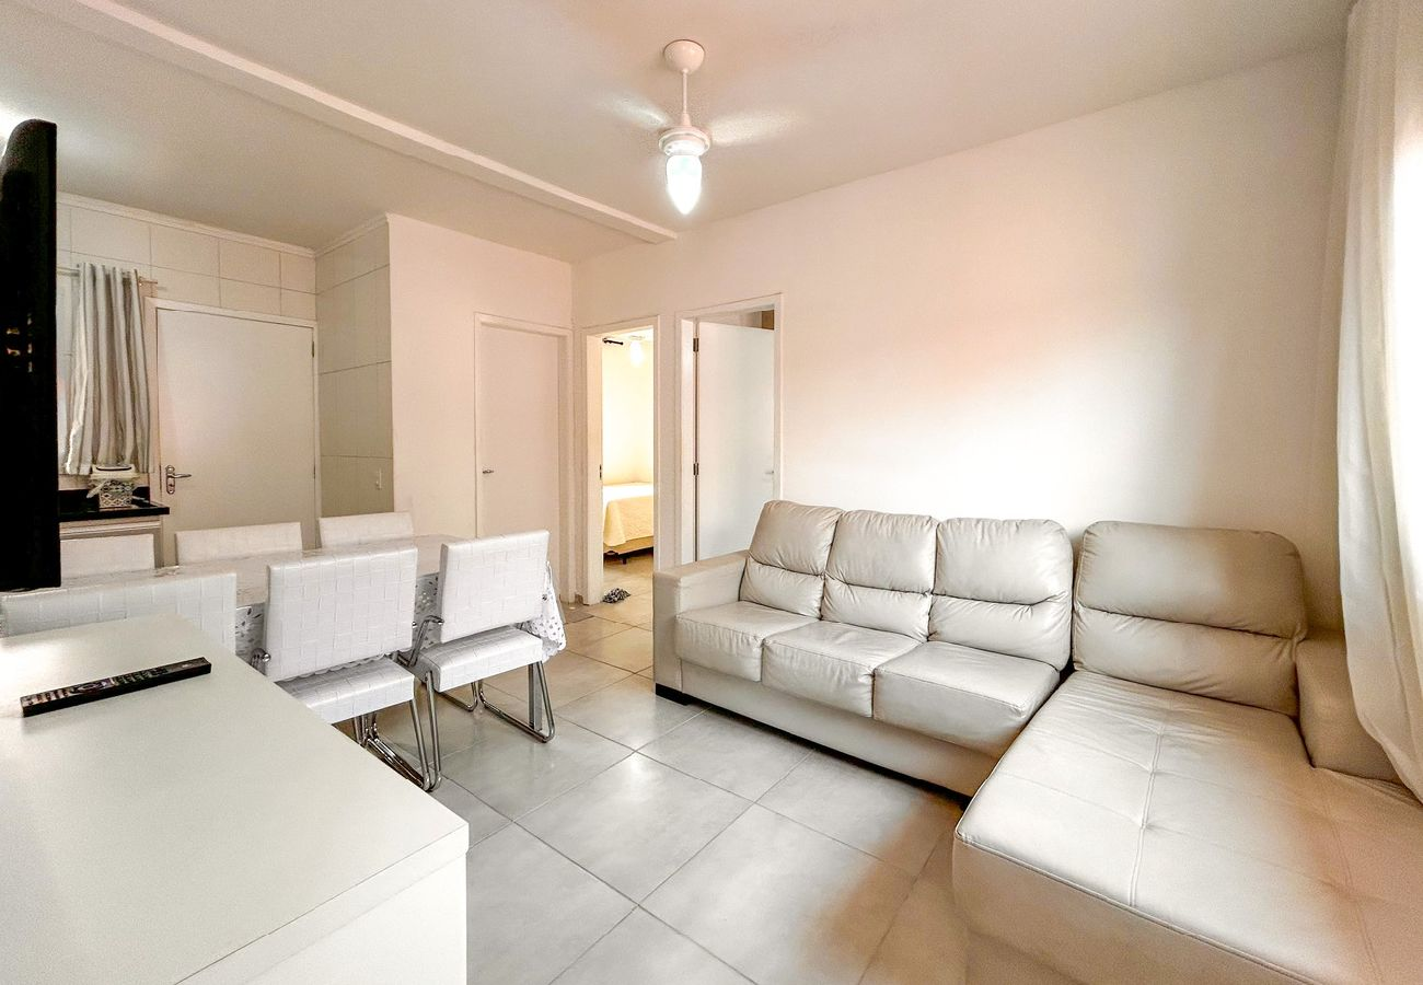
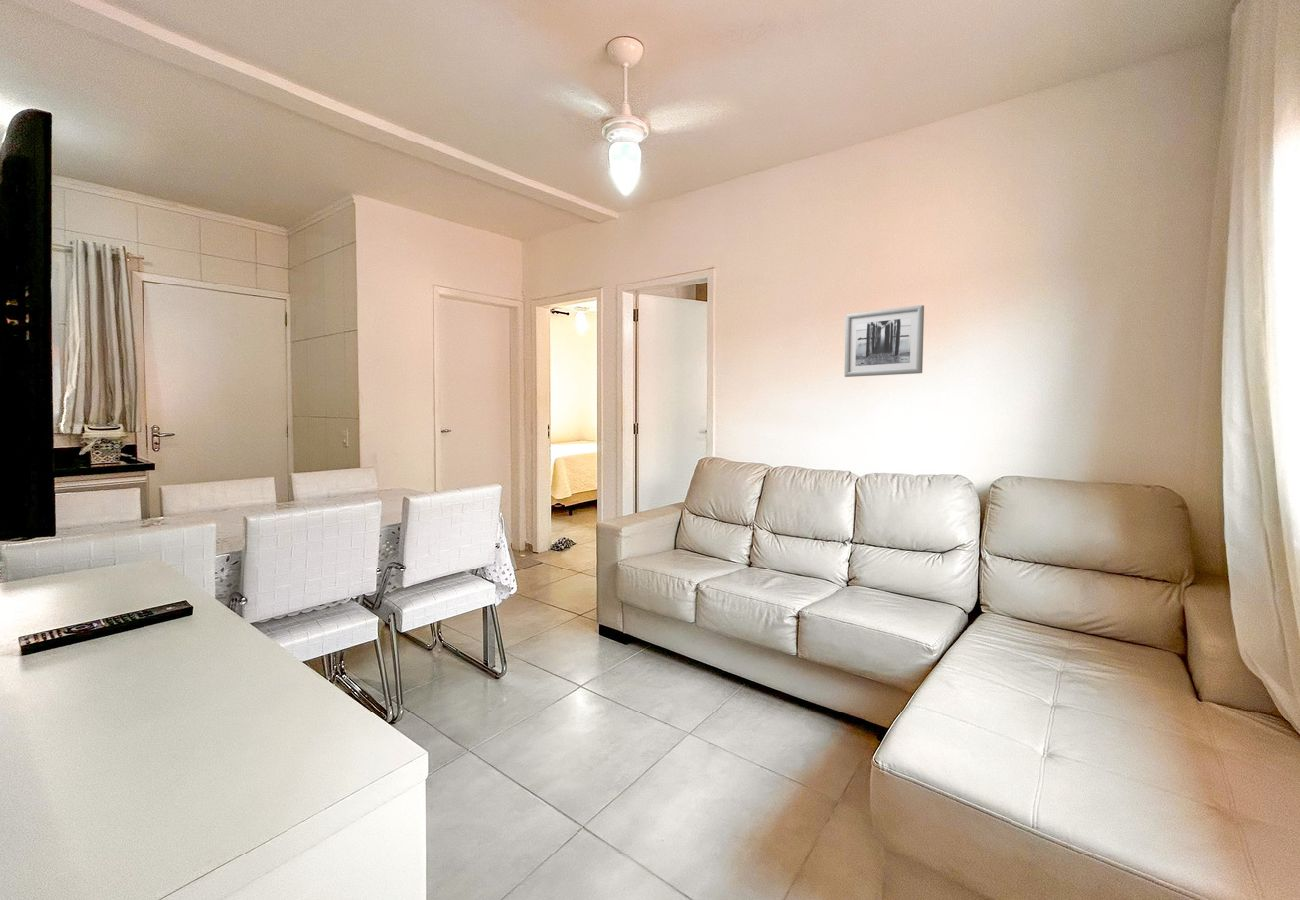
+ wall art [844,304,925,378]
